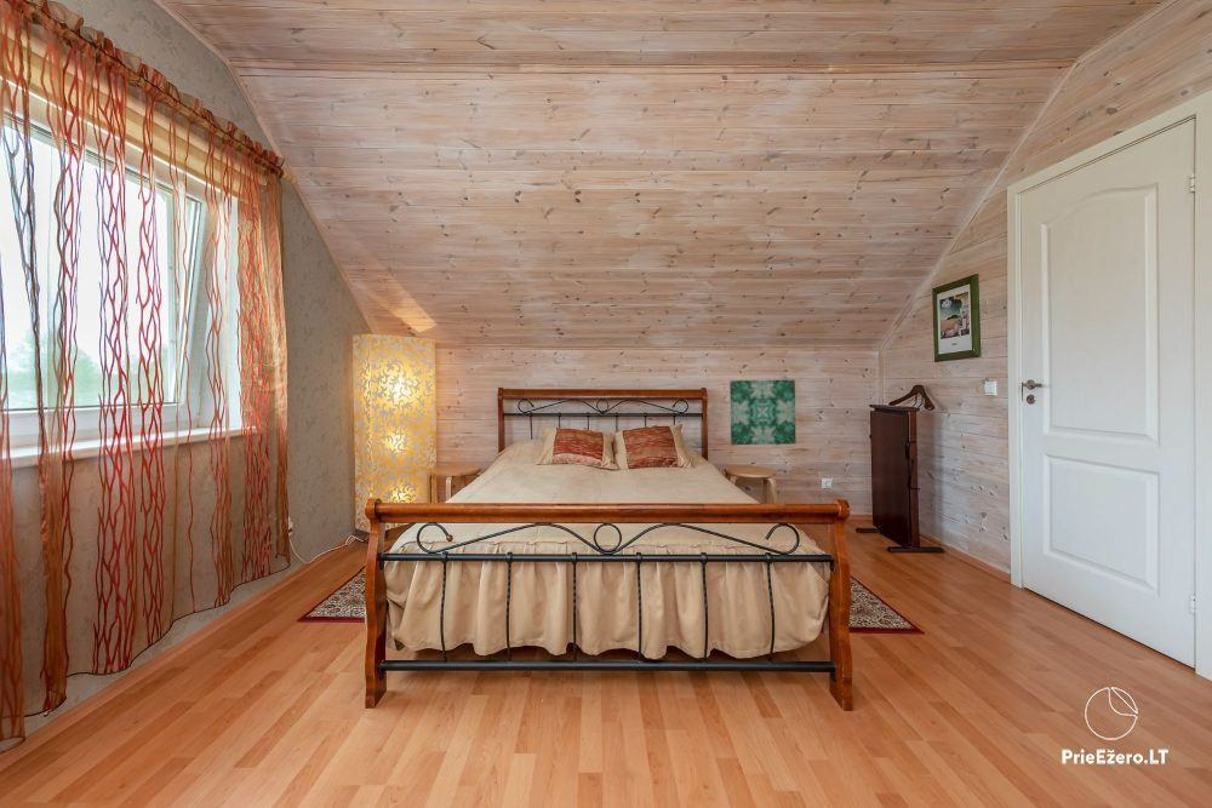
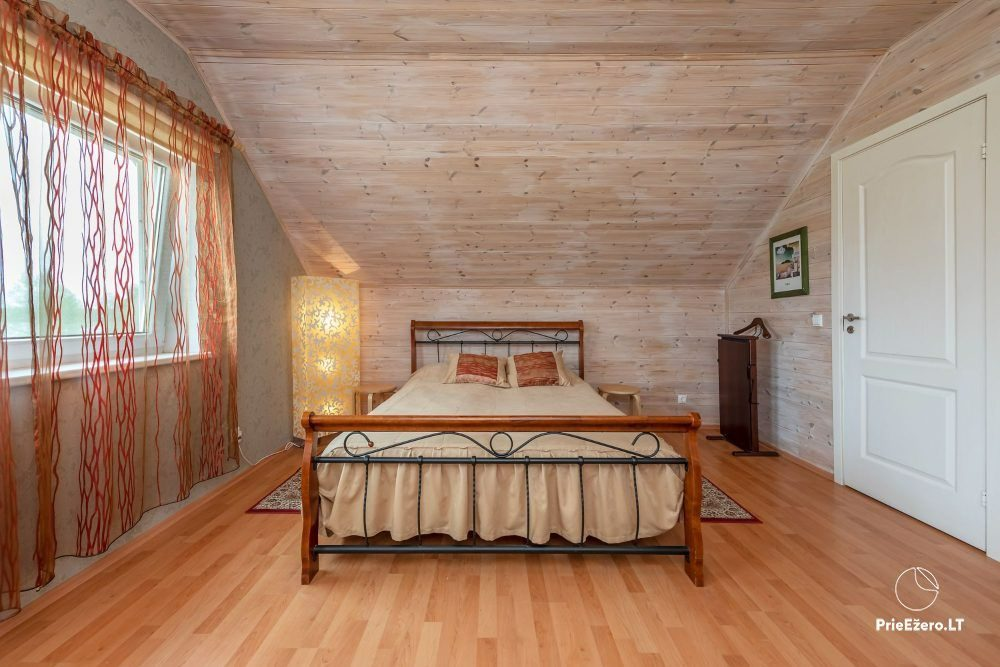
- wall art [728,379,797,446]
